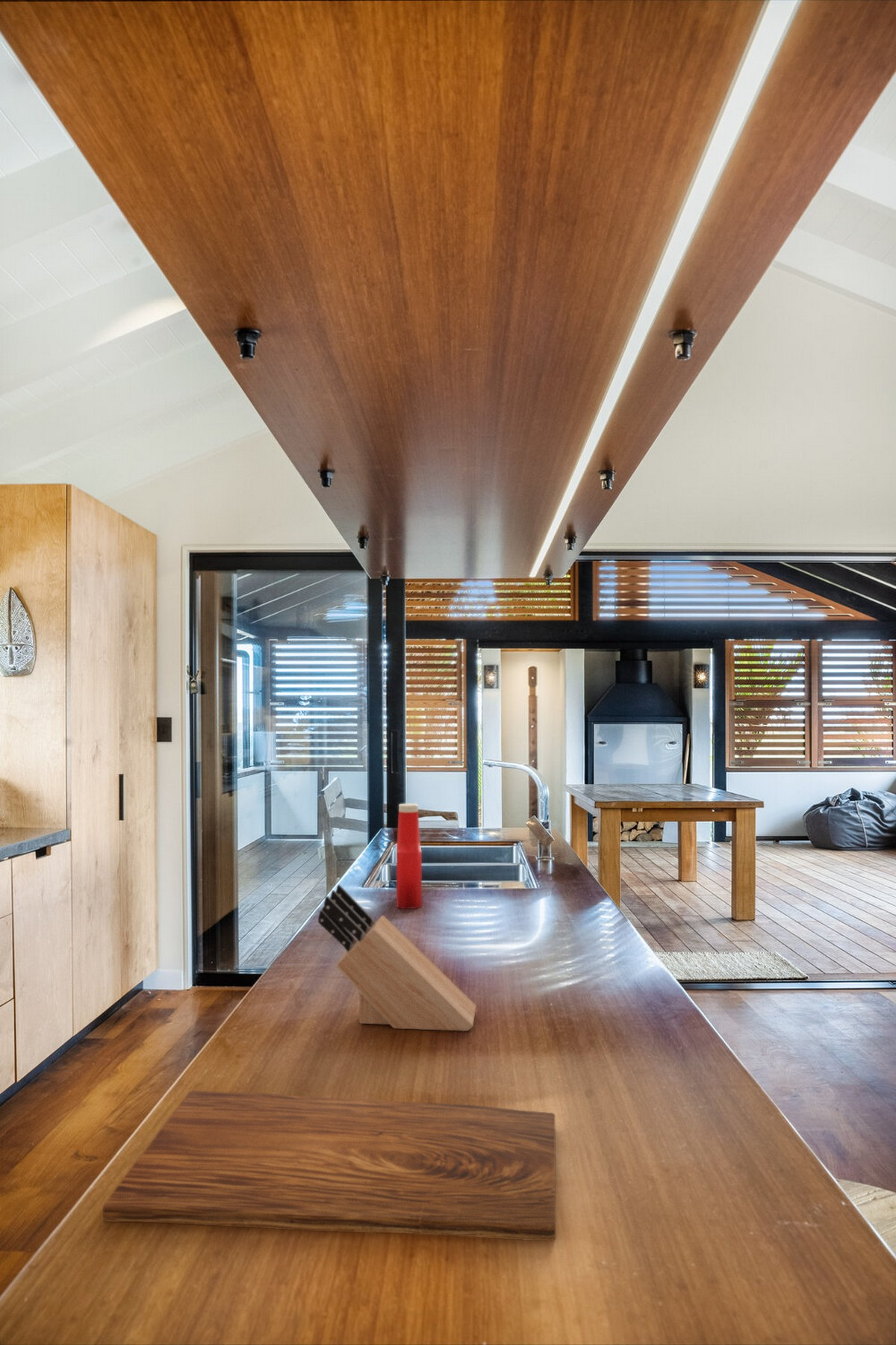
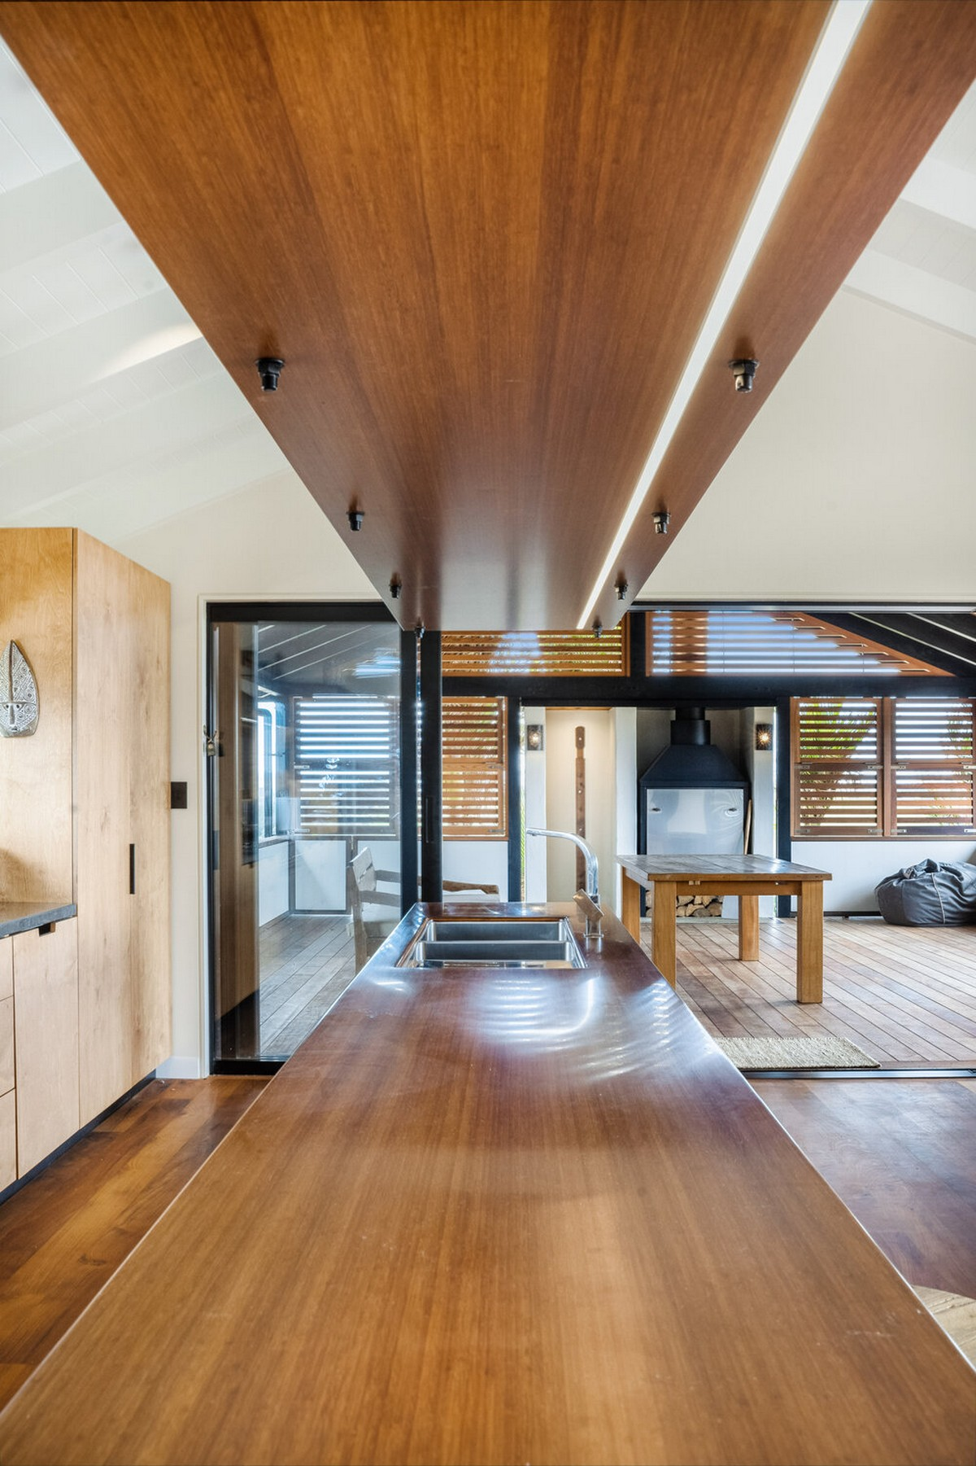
- cutting board [102,1090,556,1242]
- knife block [317,883,477,1032]
- soap bottle [396,803,423,910]
